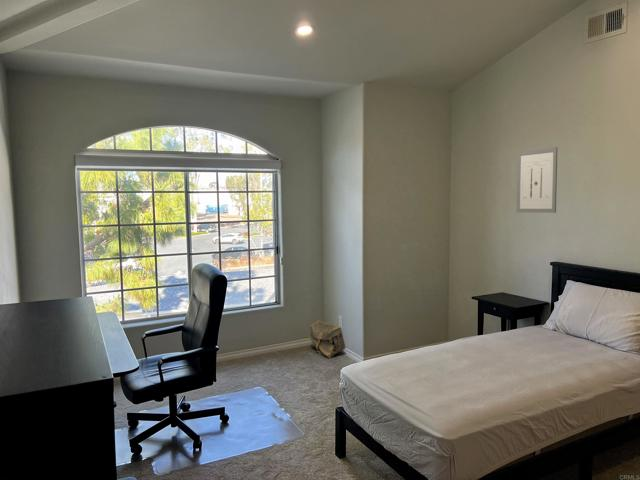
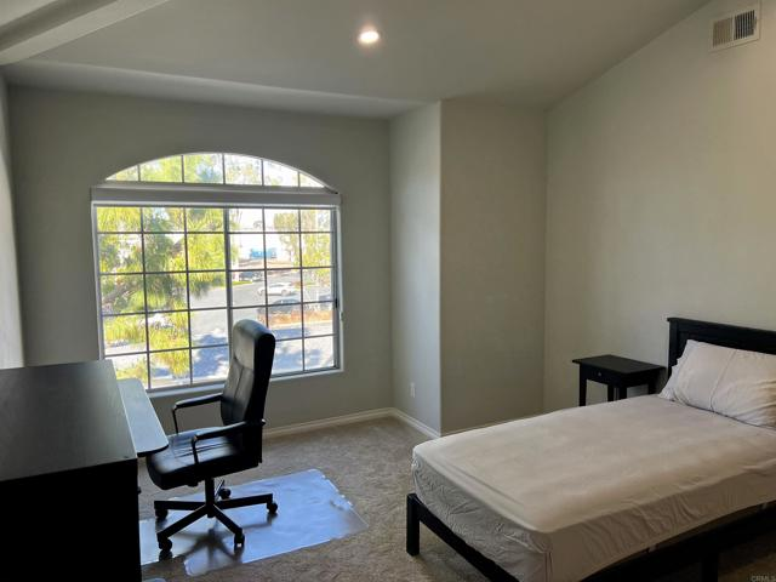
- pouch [309,319,347,359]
- wall art [515,146,558,214]
